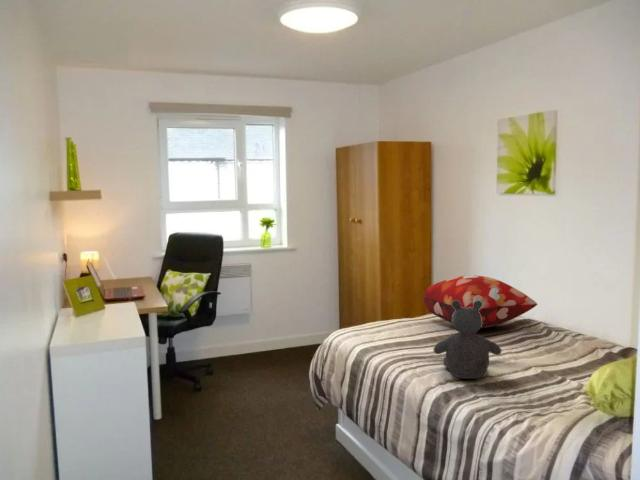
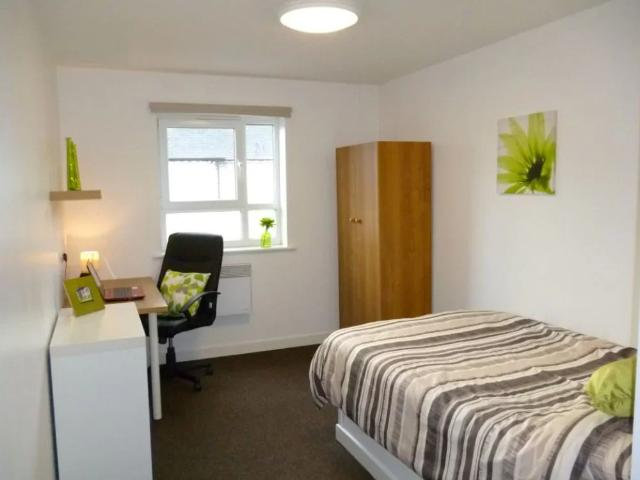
- teddy bear [433,300,502,380]
- decorative pillow [422,275,539,329]
